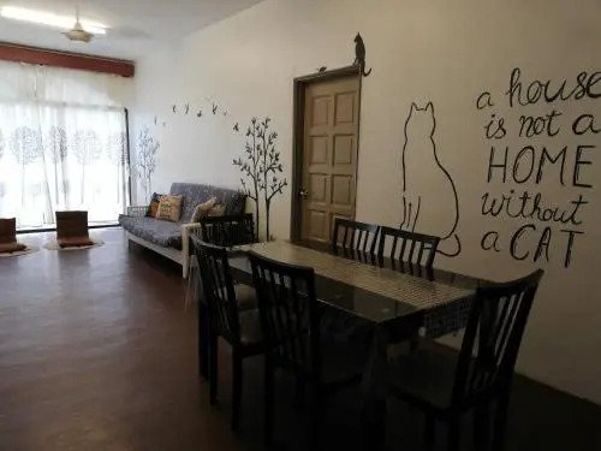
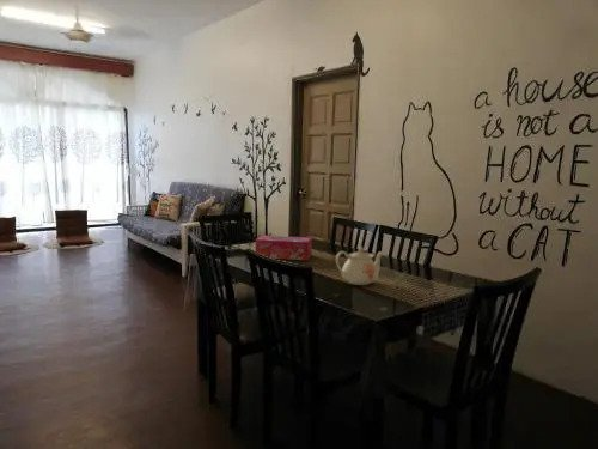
+ tissue box [255,235,313,261]
+ teapot [335,245,385,286]
